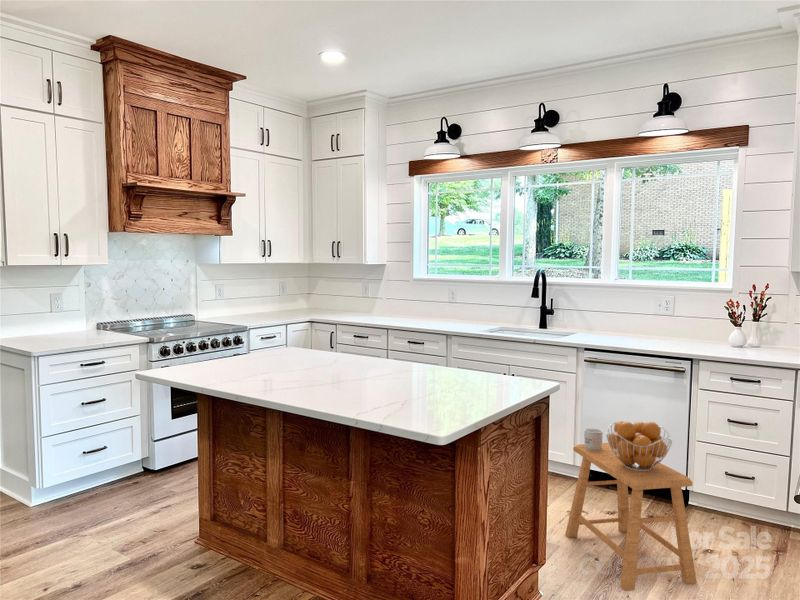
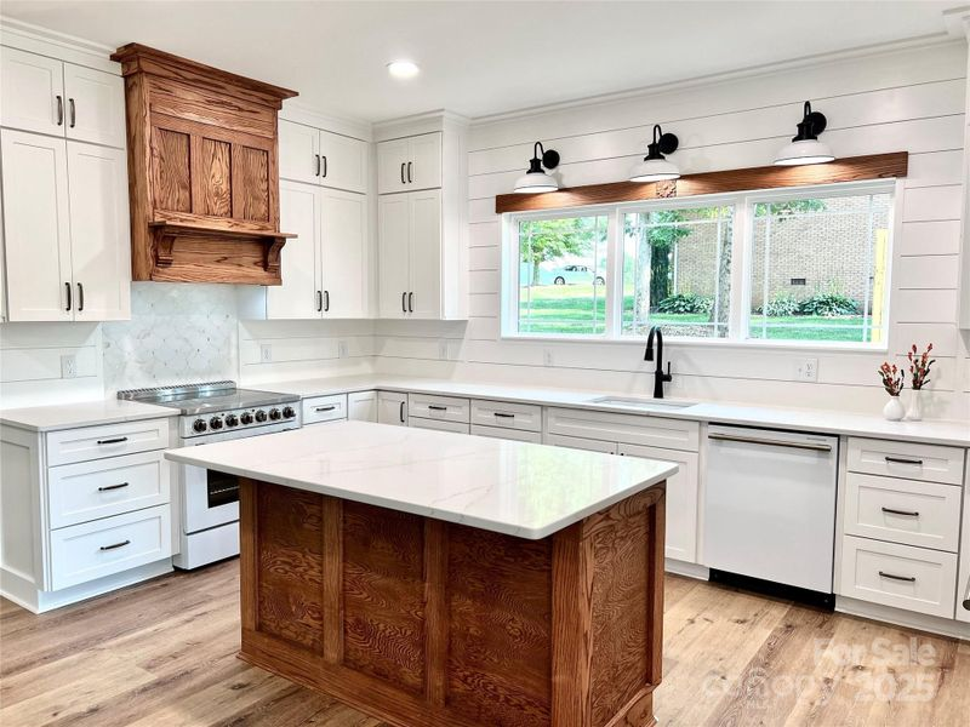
- fruit basket [605,420,673,471]
- stool [564,442,698,592]
- mug [583,427,604,451]
